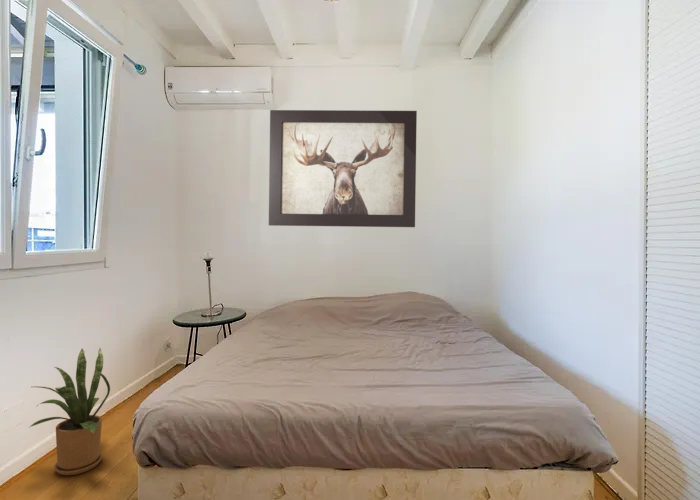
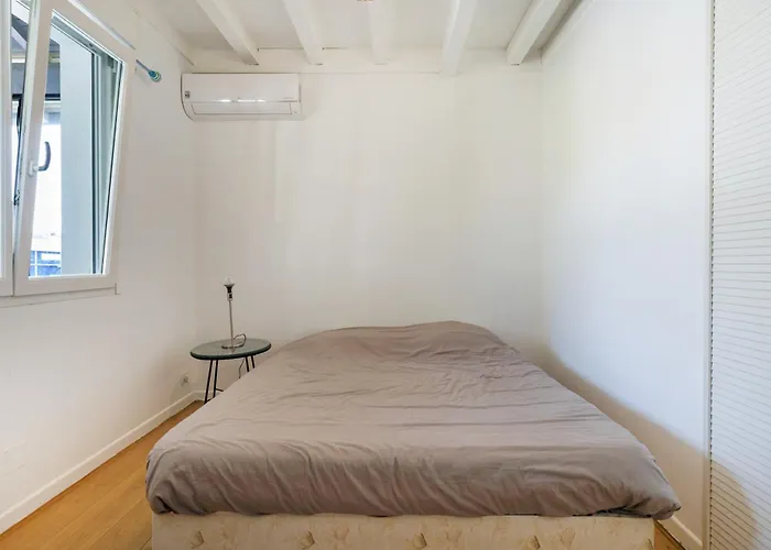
- wall art [268,109,418,228]
- house plant [29,346,111,476]
